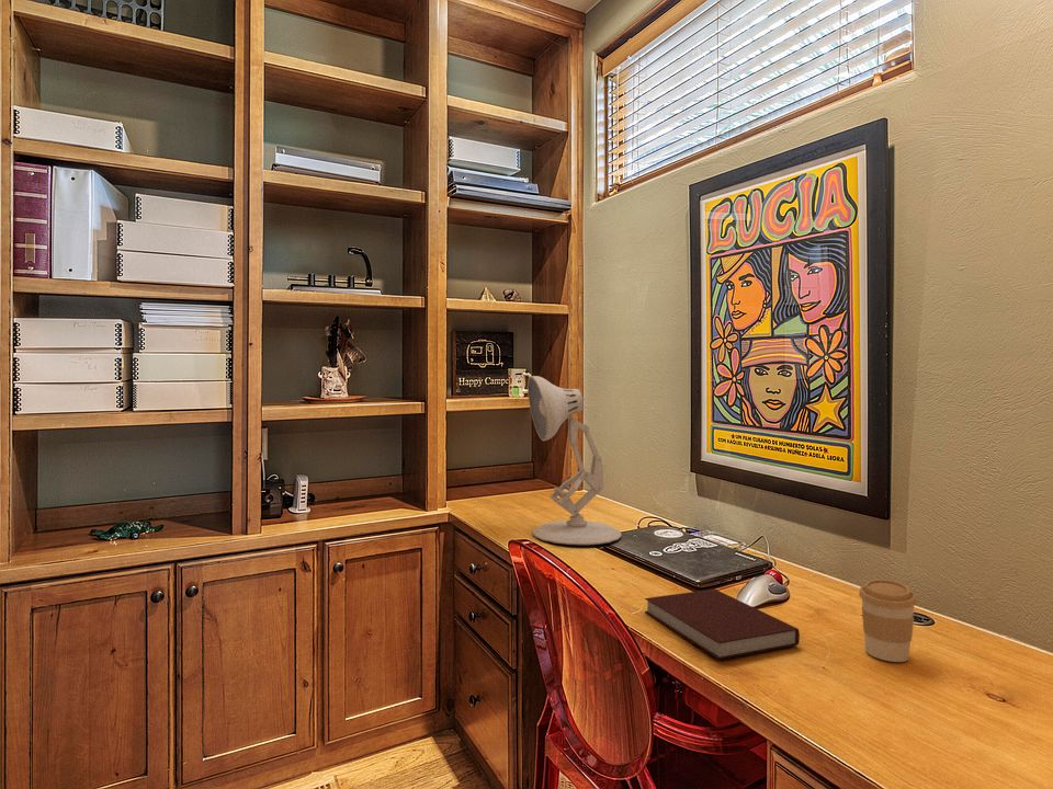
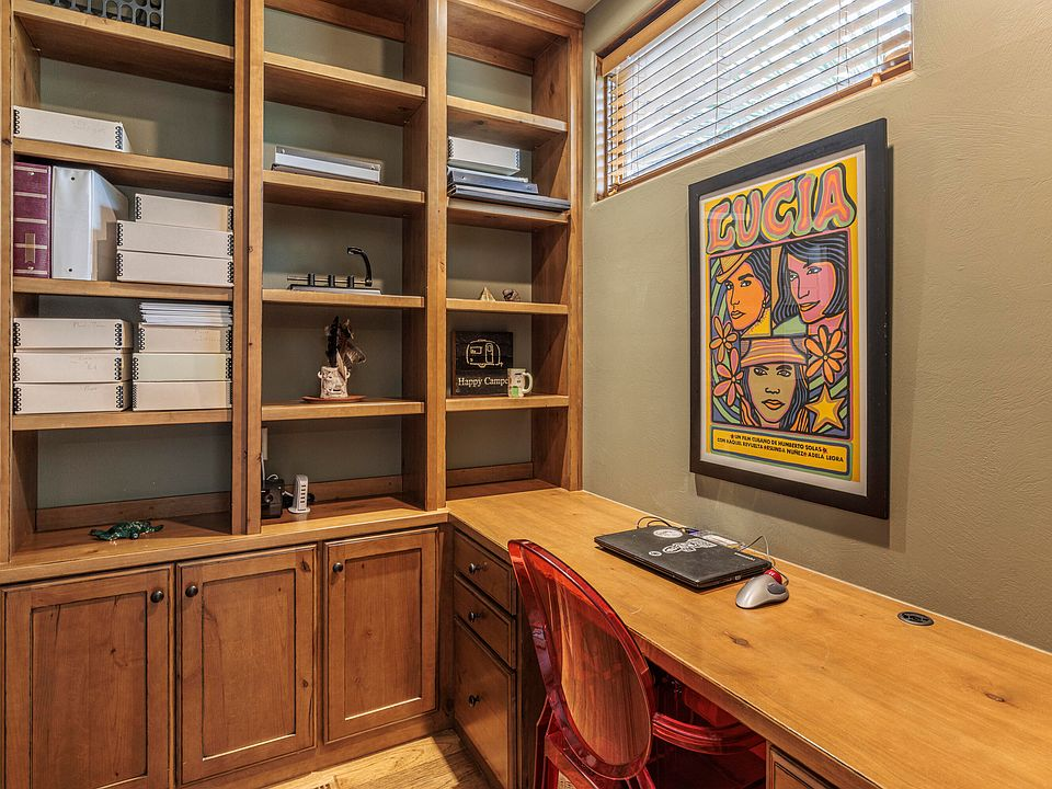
- notebook [644,588,801,661]
- desk lamp [526,375,623,546]
- coffee cup [858,579,918,663]
